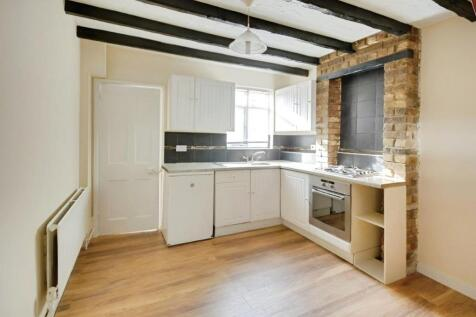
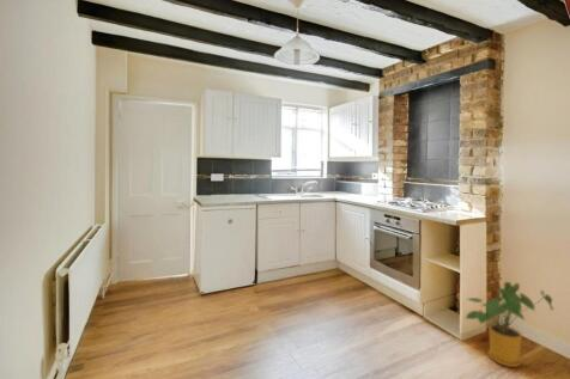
+ house plant [463,281,556,368]
